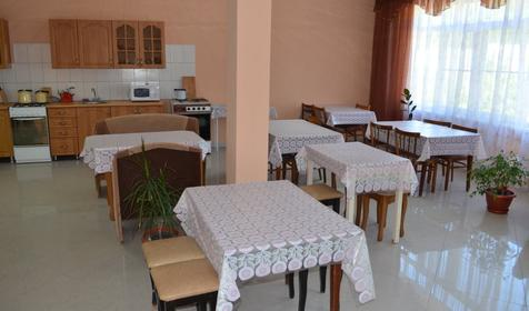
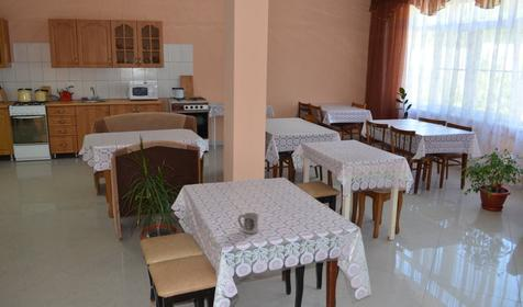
+ cup [237,212,259,235]
